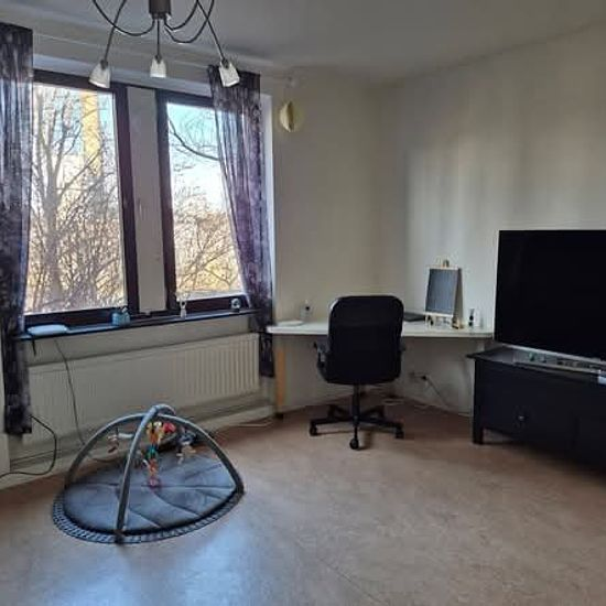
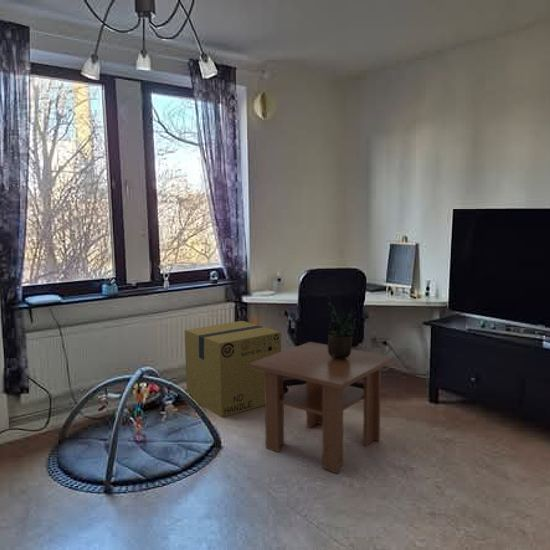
+ potted plant [326,295,357,360]
+ cardboard box [184,320,282,418]
+ coffee table [250,341,396,474]
